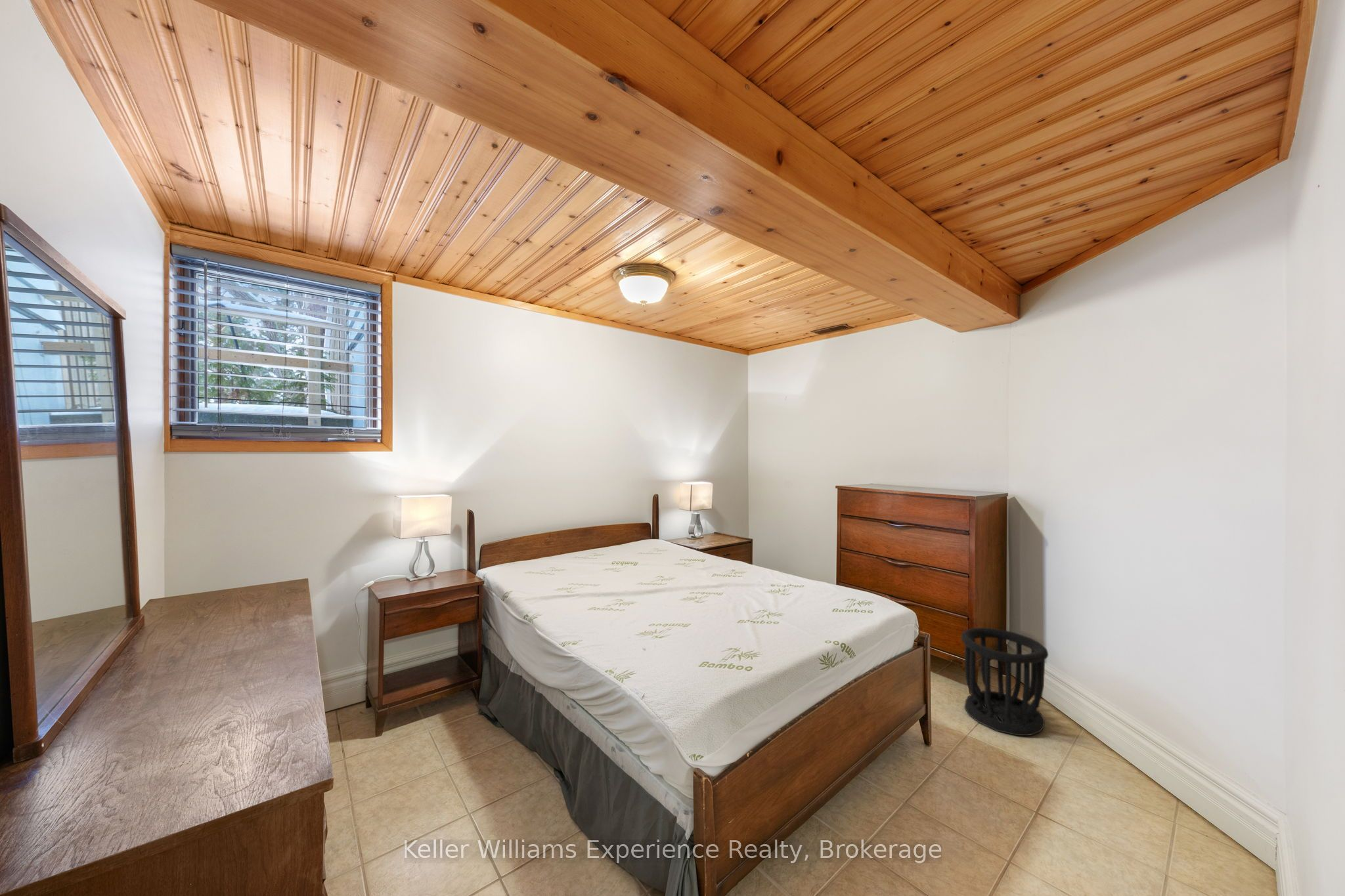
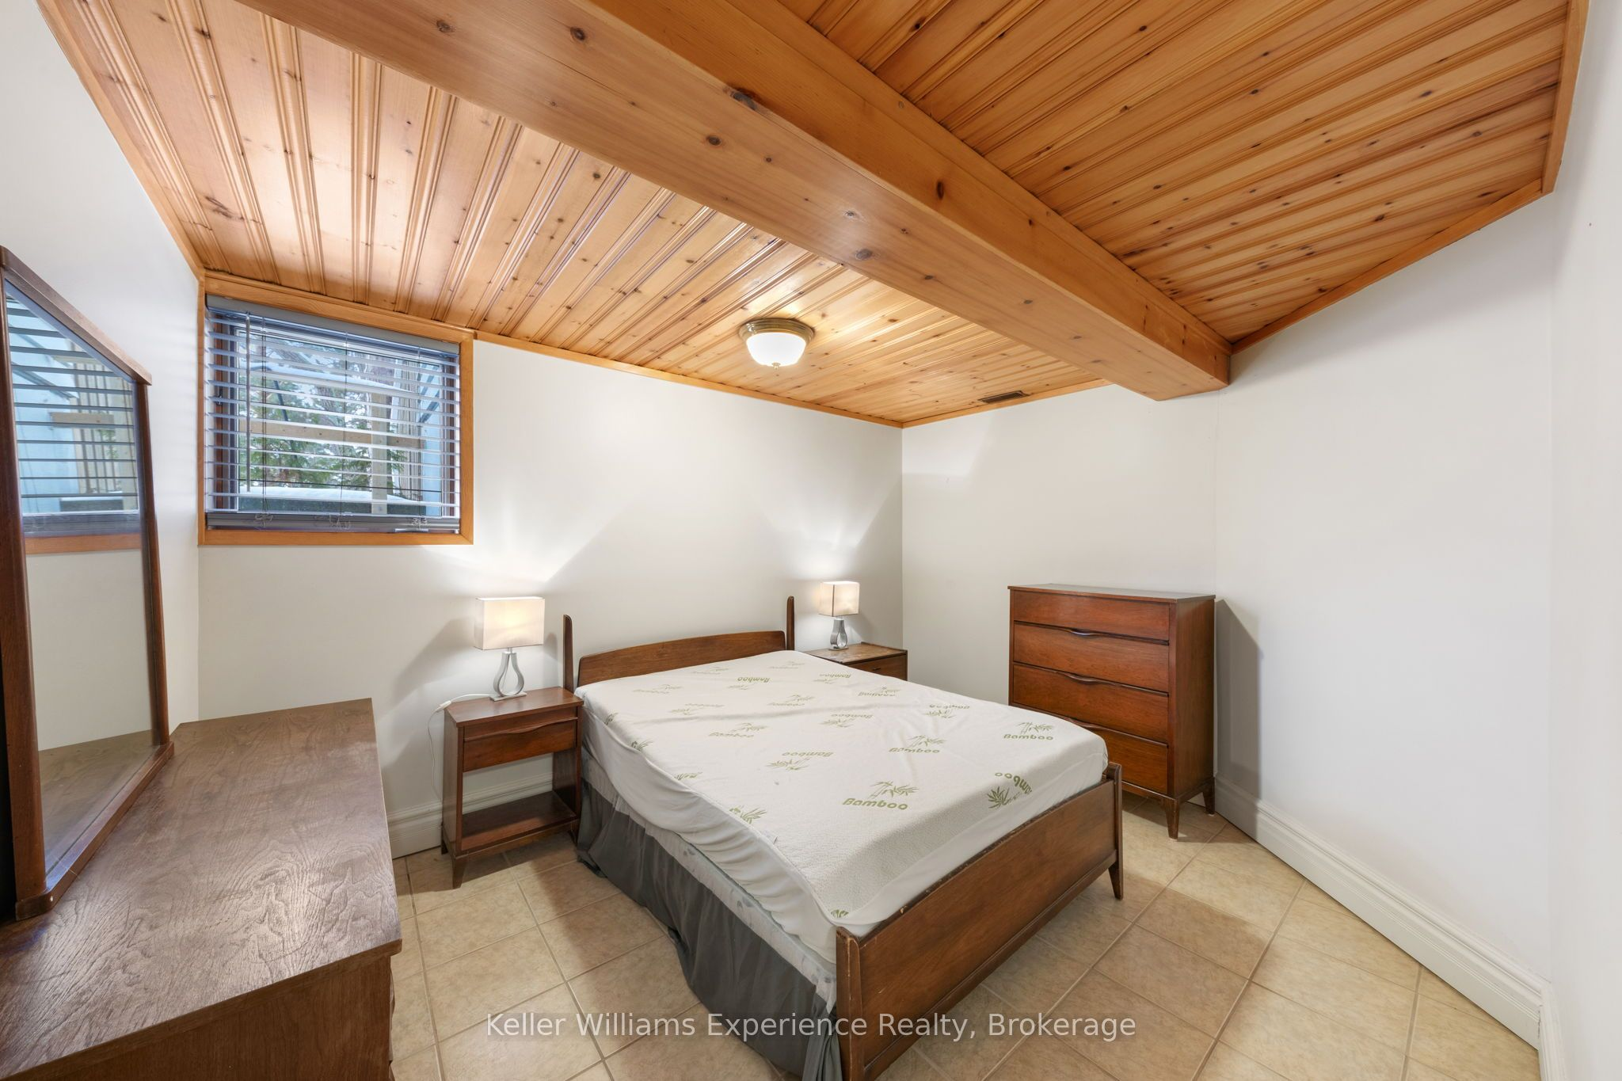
- wastebasket [960,627,1049,736]
